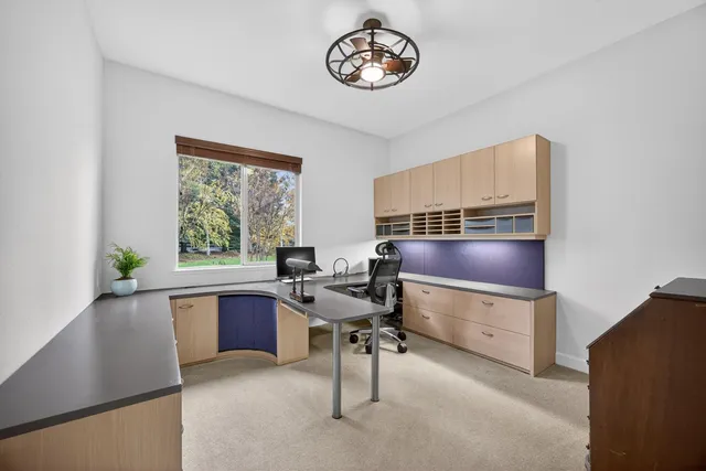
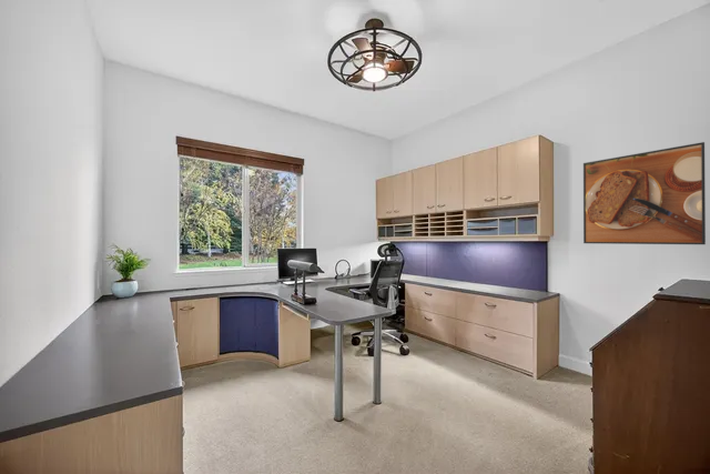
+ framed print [582,141,707,245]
